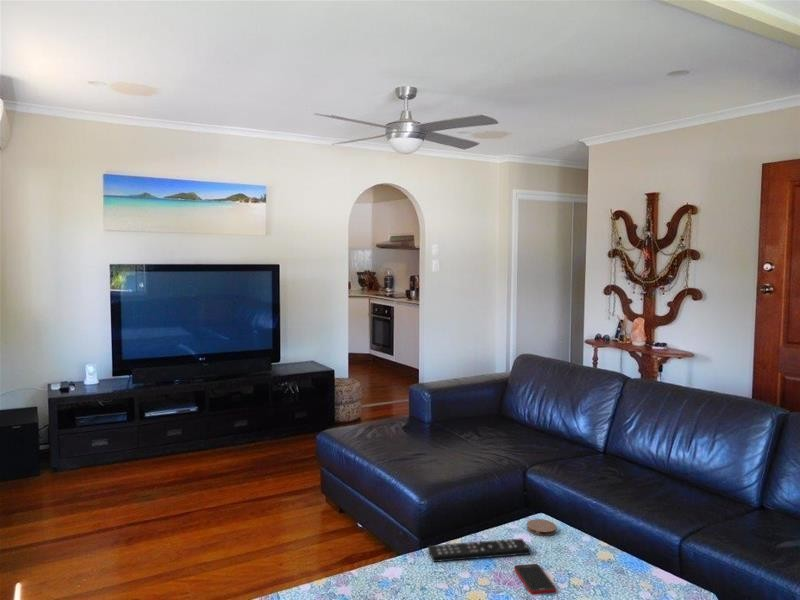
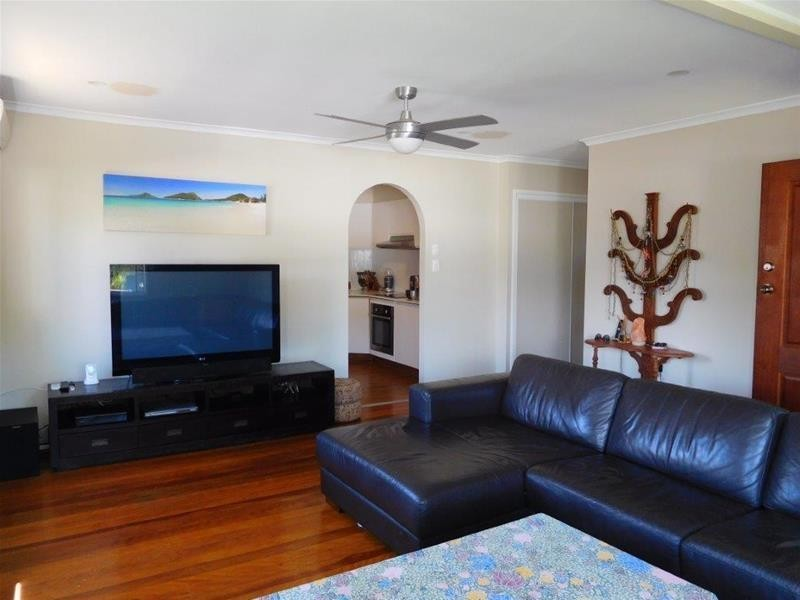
- remote control [427,537,532,563]
- cell phone [513,563,557,595]
- coaster [526,518,557,537]
